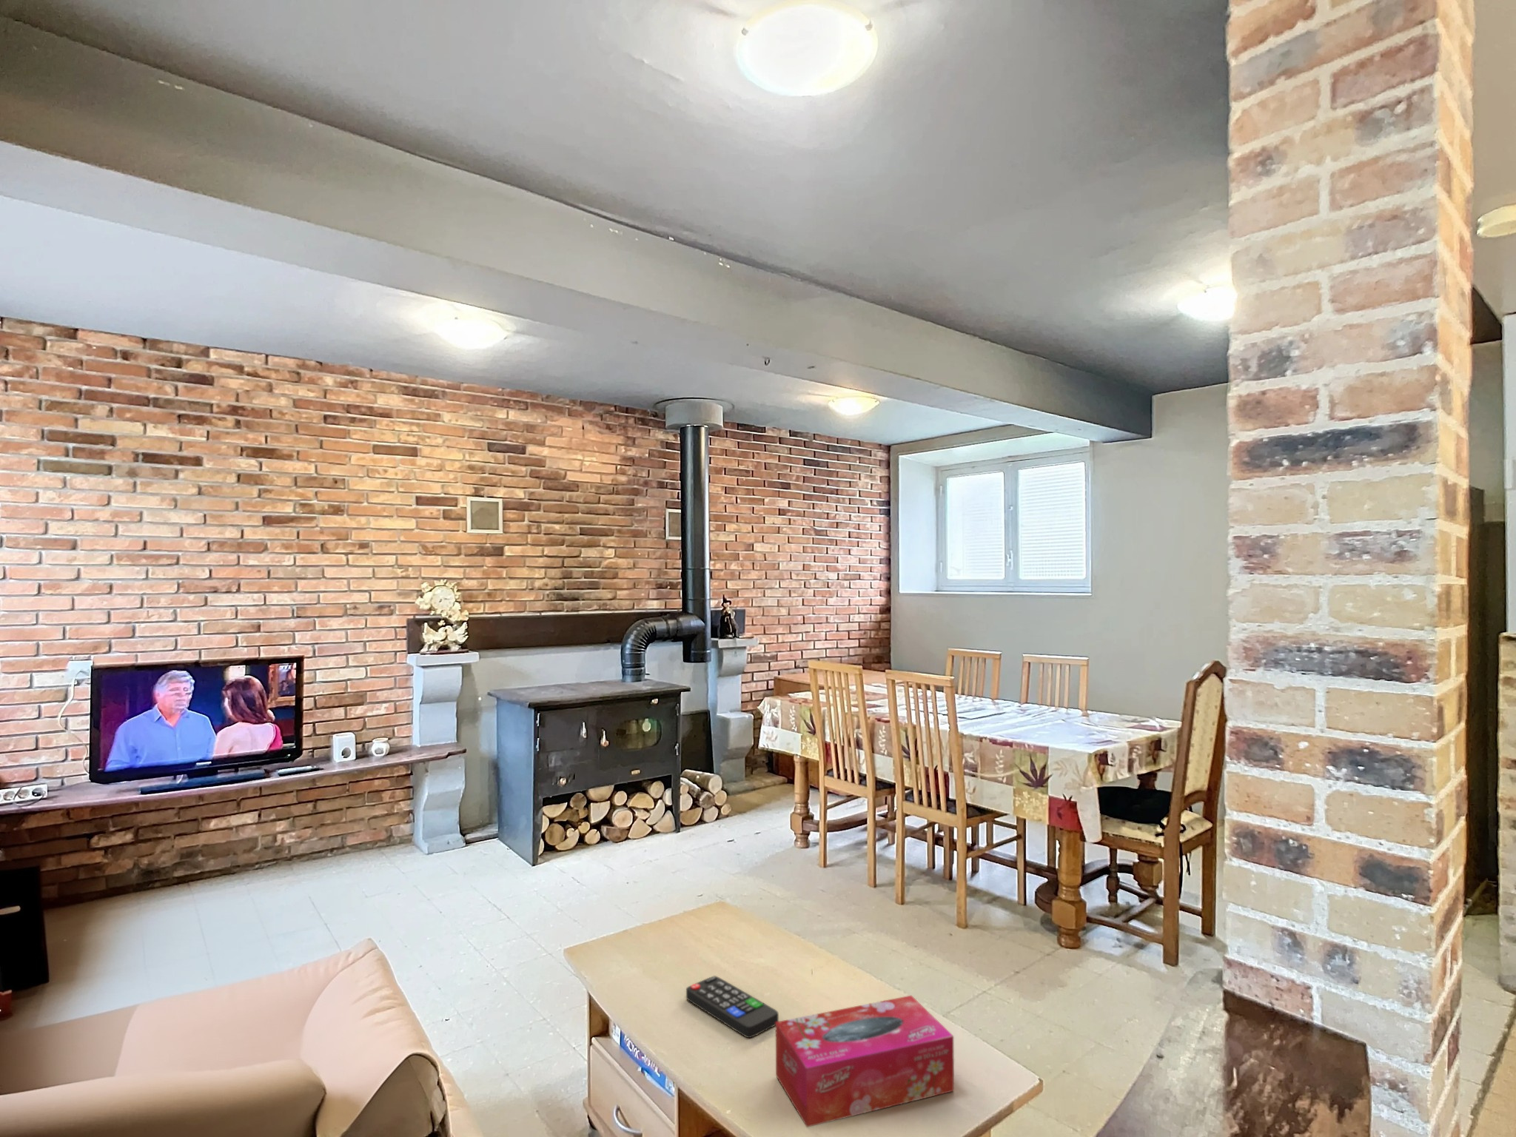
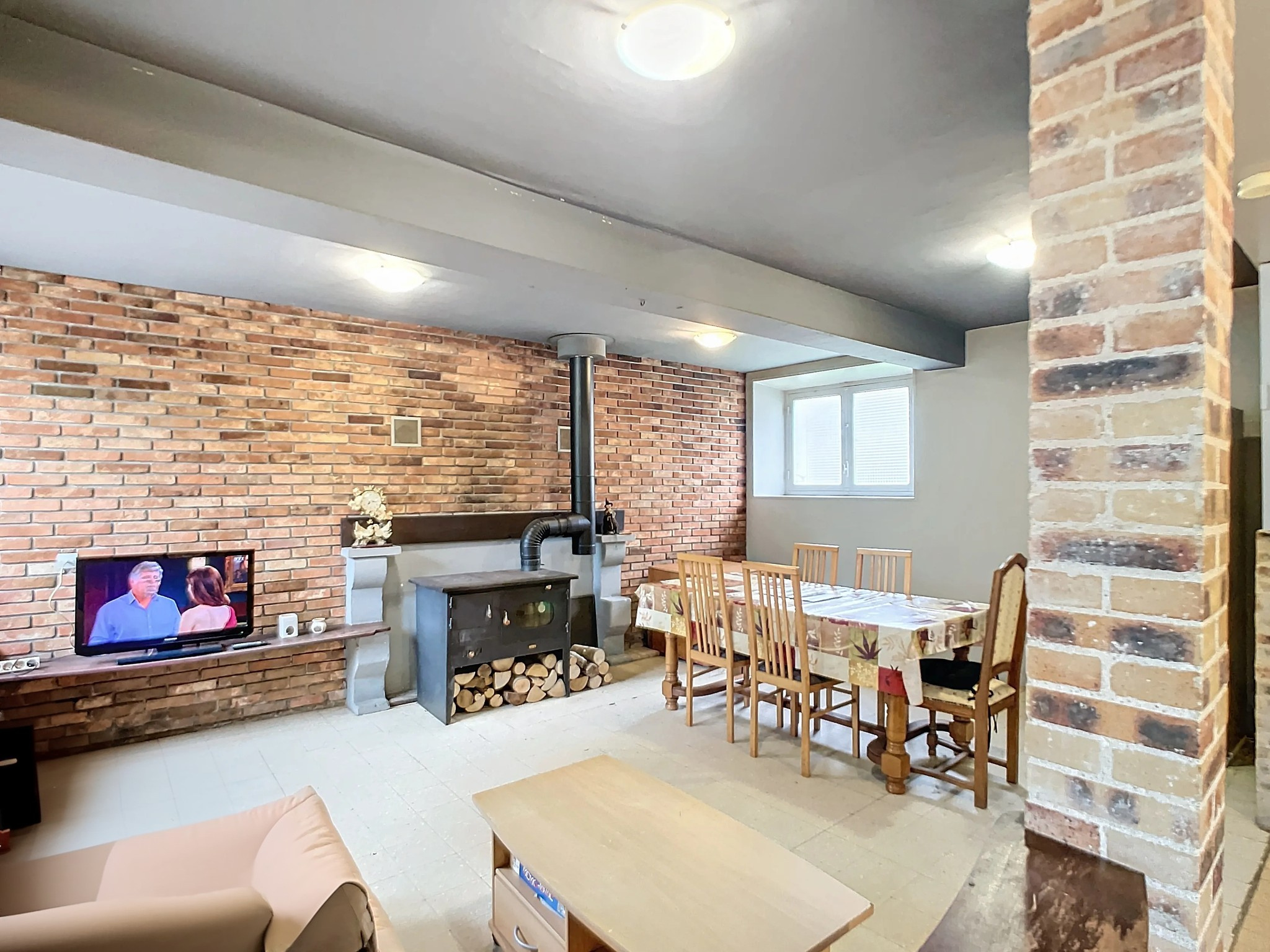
- remote control [685,975,779,1039]
- tissue box [775,995,955,1129]
